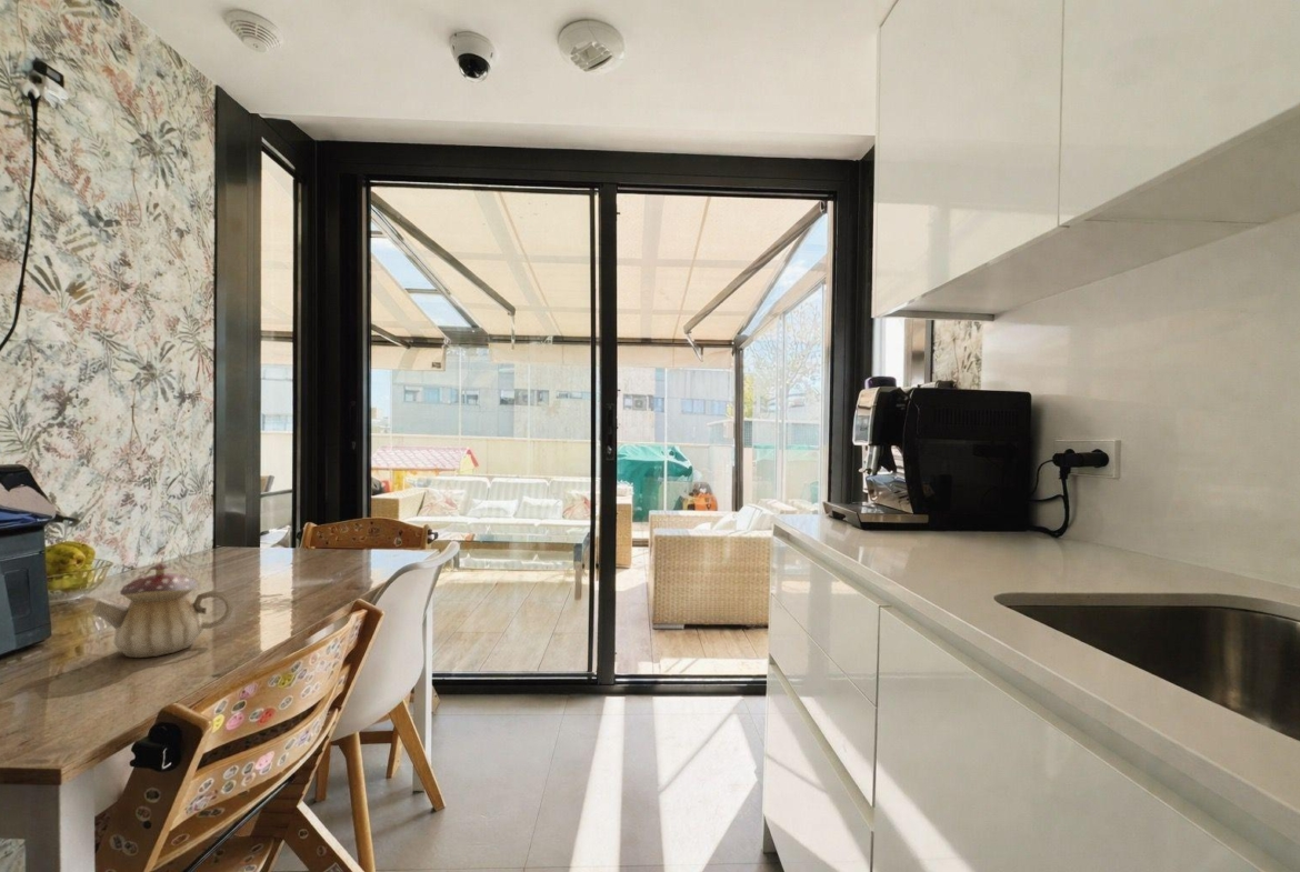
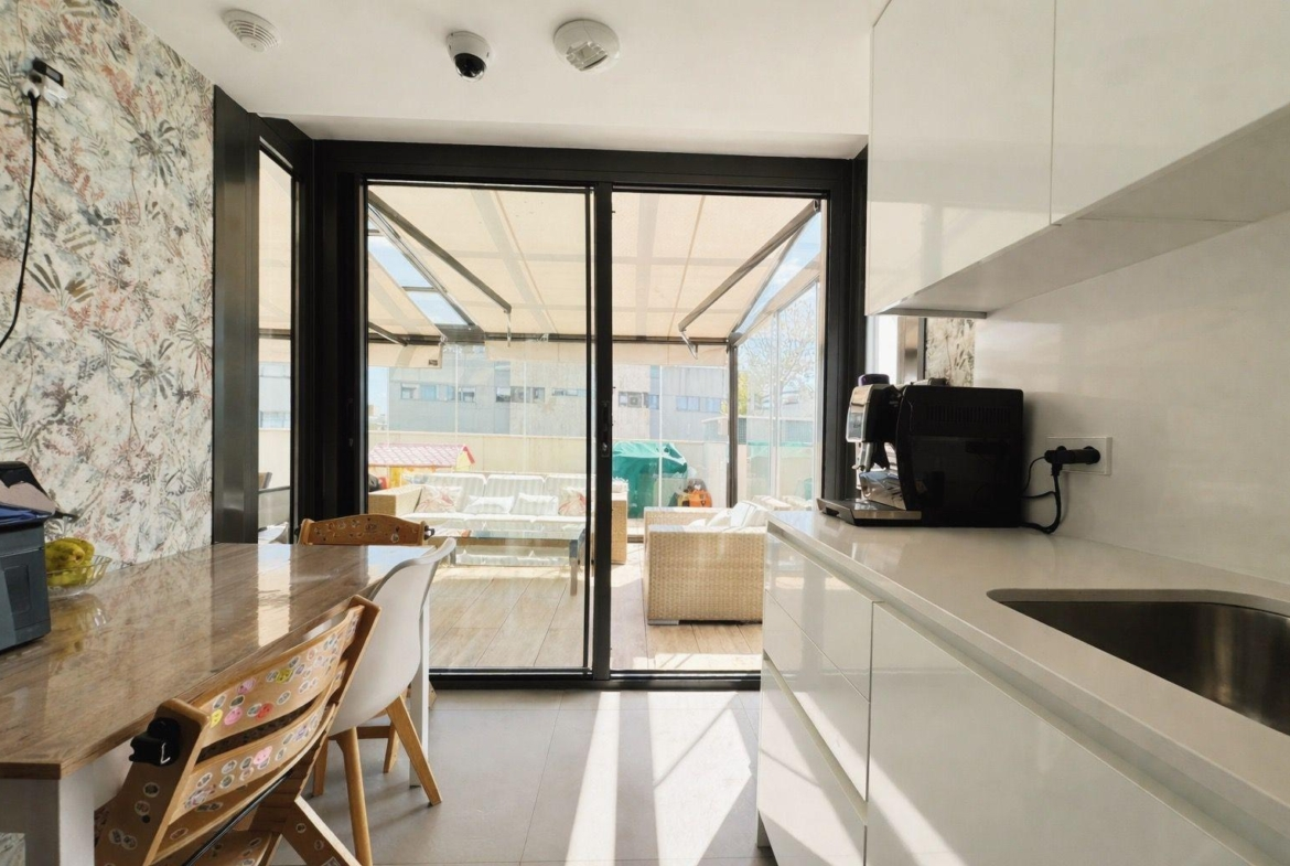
- teapot [91,562,234,659]
